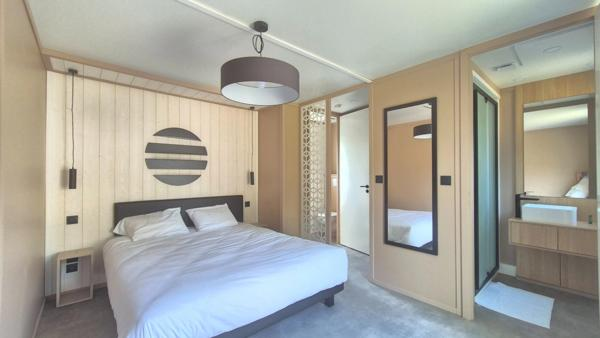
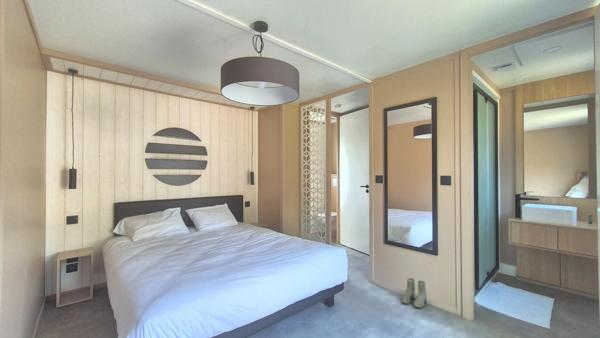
+ boots [401,277,428,309]
